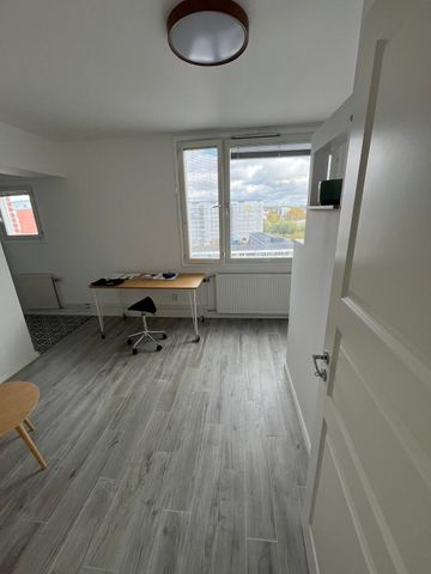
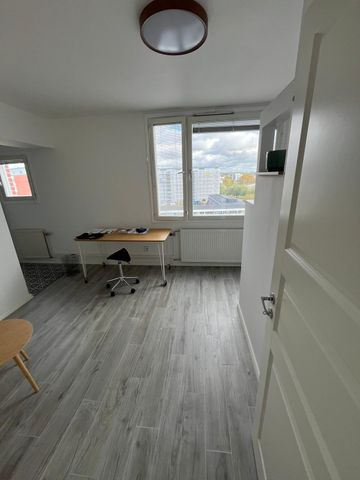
+ waste bin [60,253,82,277]
